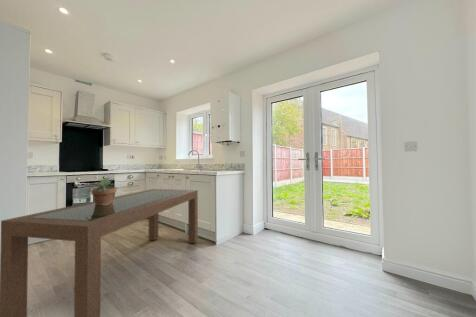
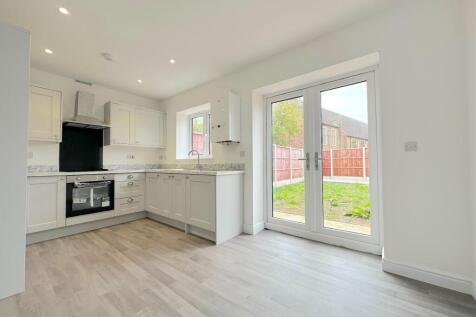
- potted plant [81,176,122,205]
- dining table [0,188,199,317]
